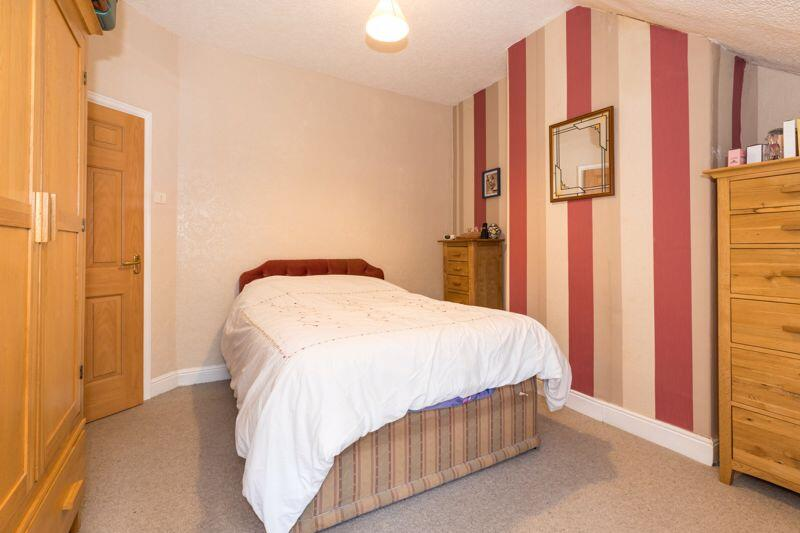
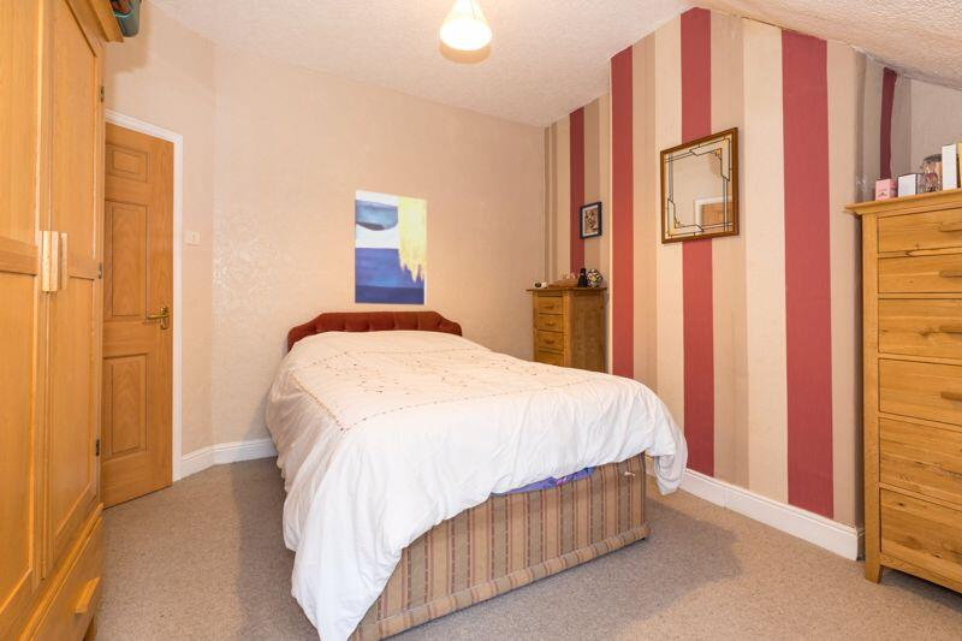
+ wall art [354,189,427,307]
